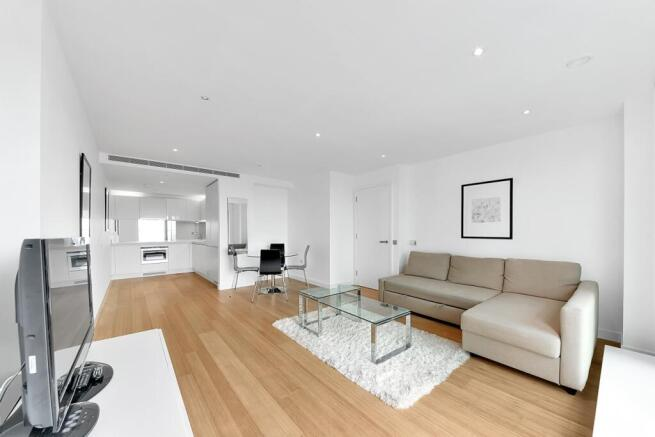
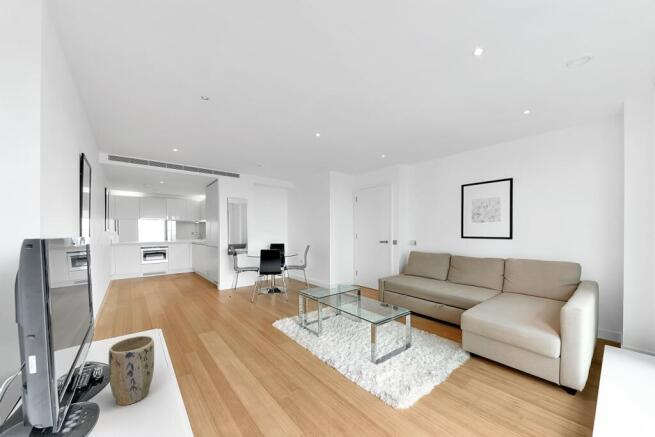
+ plant pot [108,335,155,406]
